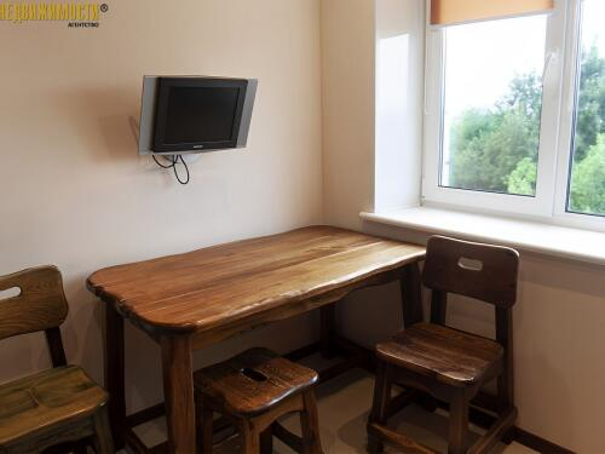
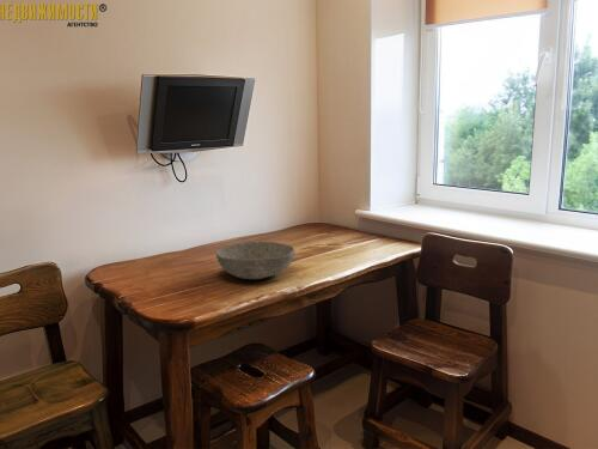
+ bowl [215,241,295,280]
